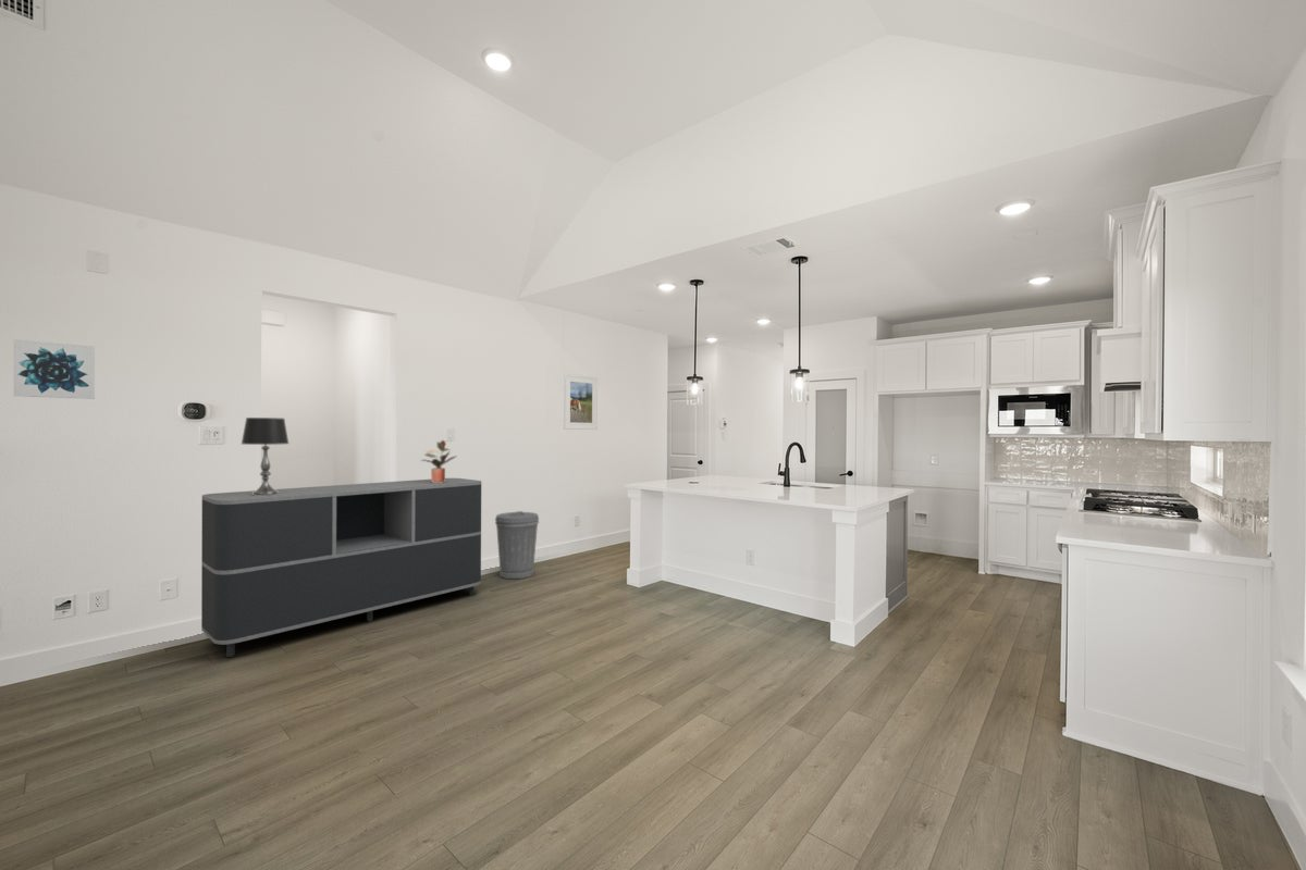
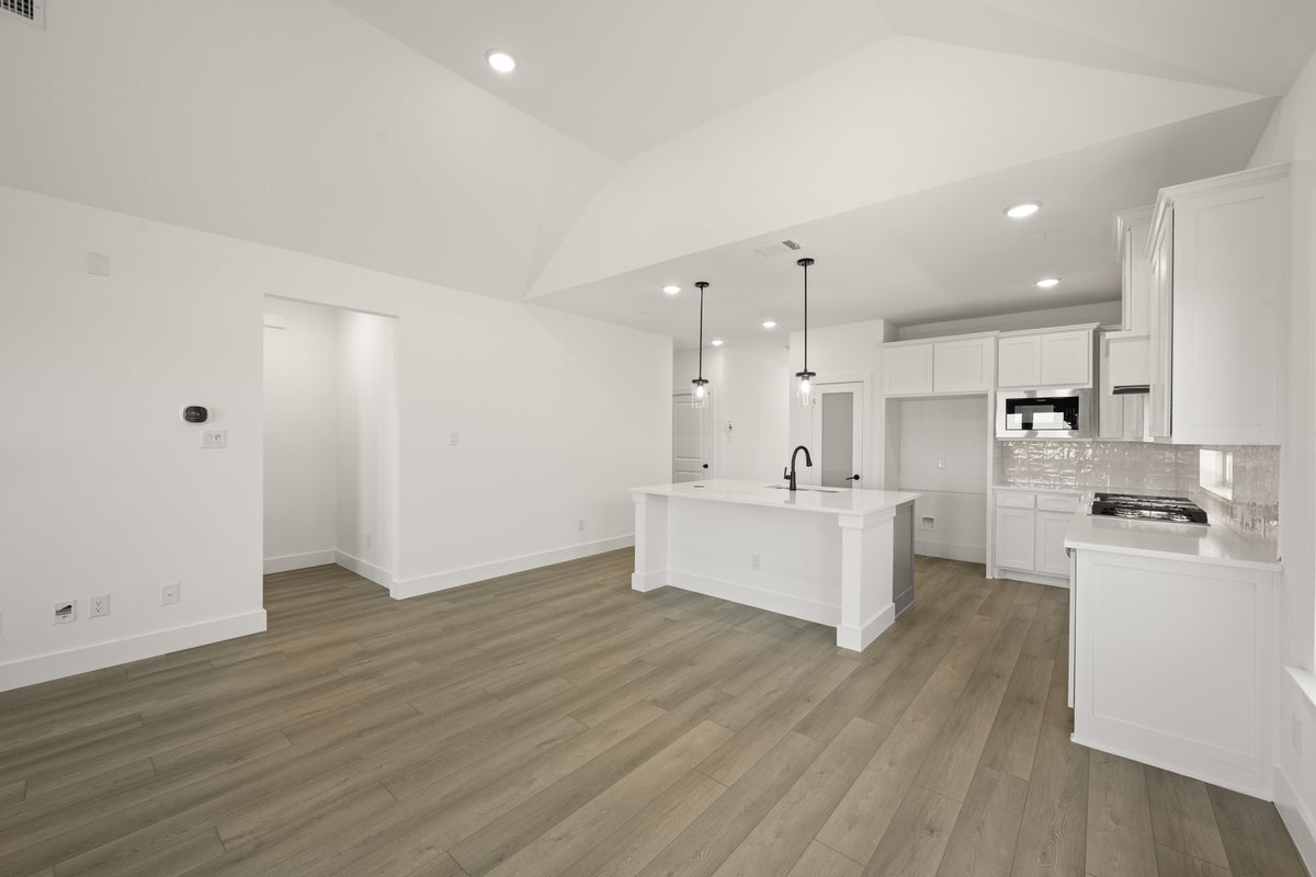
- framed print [563,373,599,431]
- trash can [494,510,540,580]
- wall art [13,338,96,400]
- table lamp [241,417,289,496]
- potted plant [420,439,458,483]
- sideboard [200,477,482,658]
